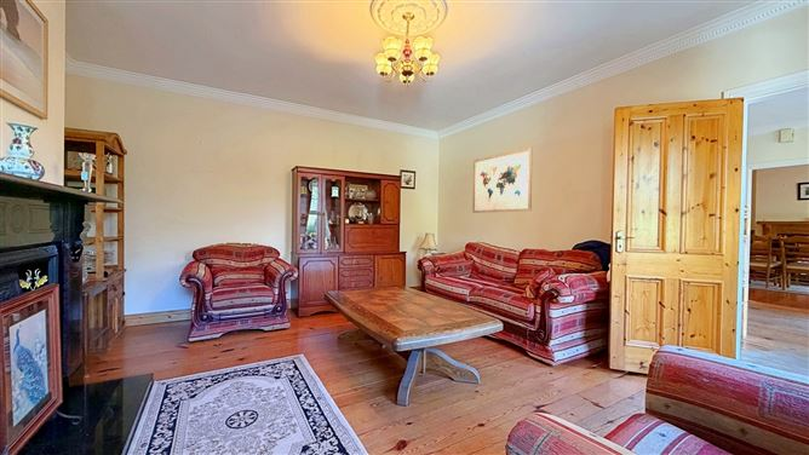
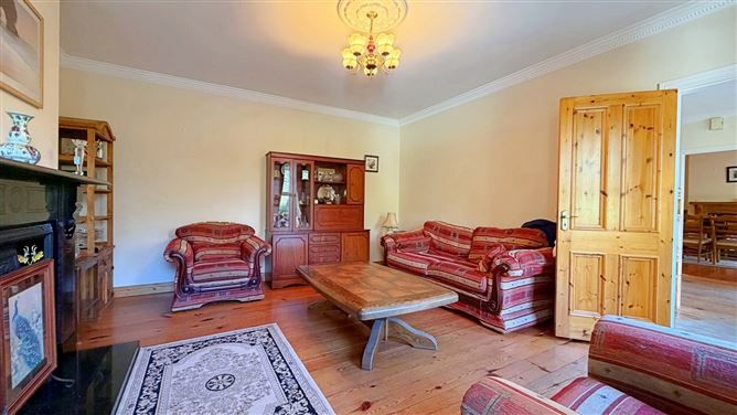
- wall art [471,146,534,214]
